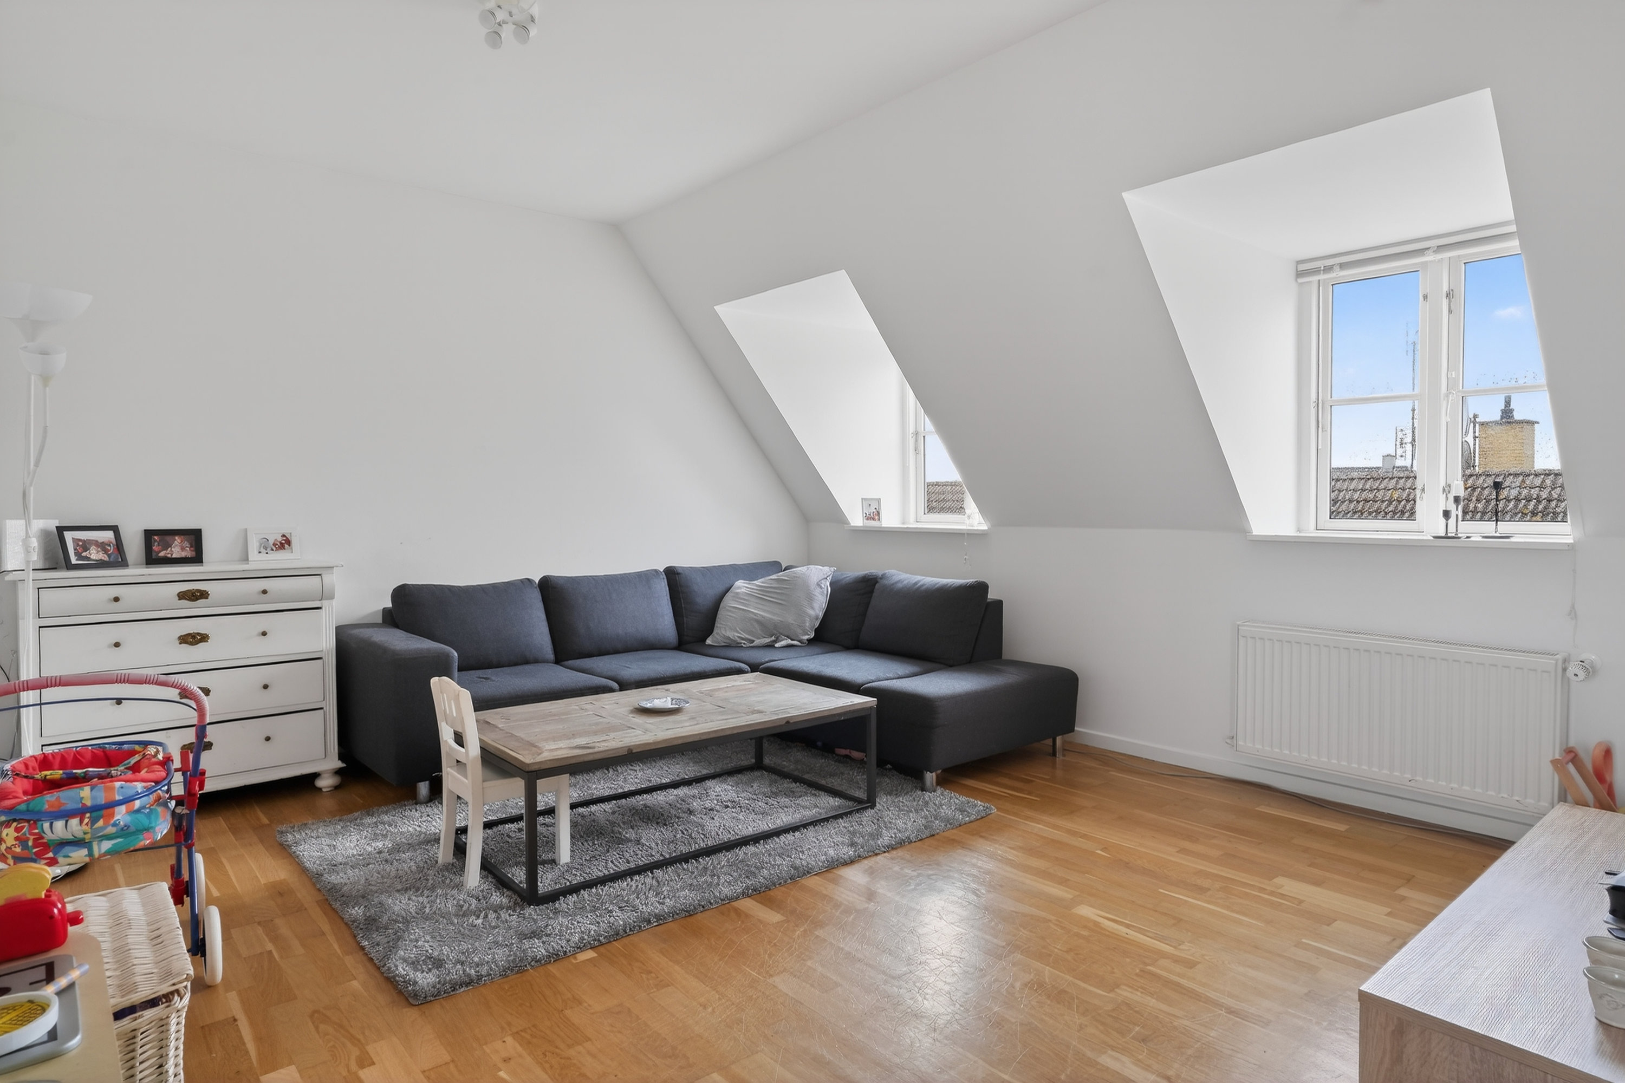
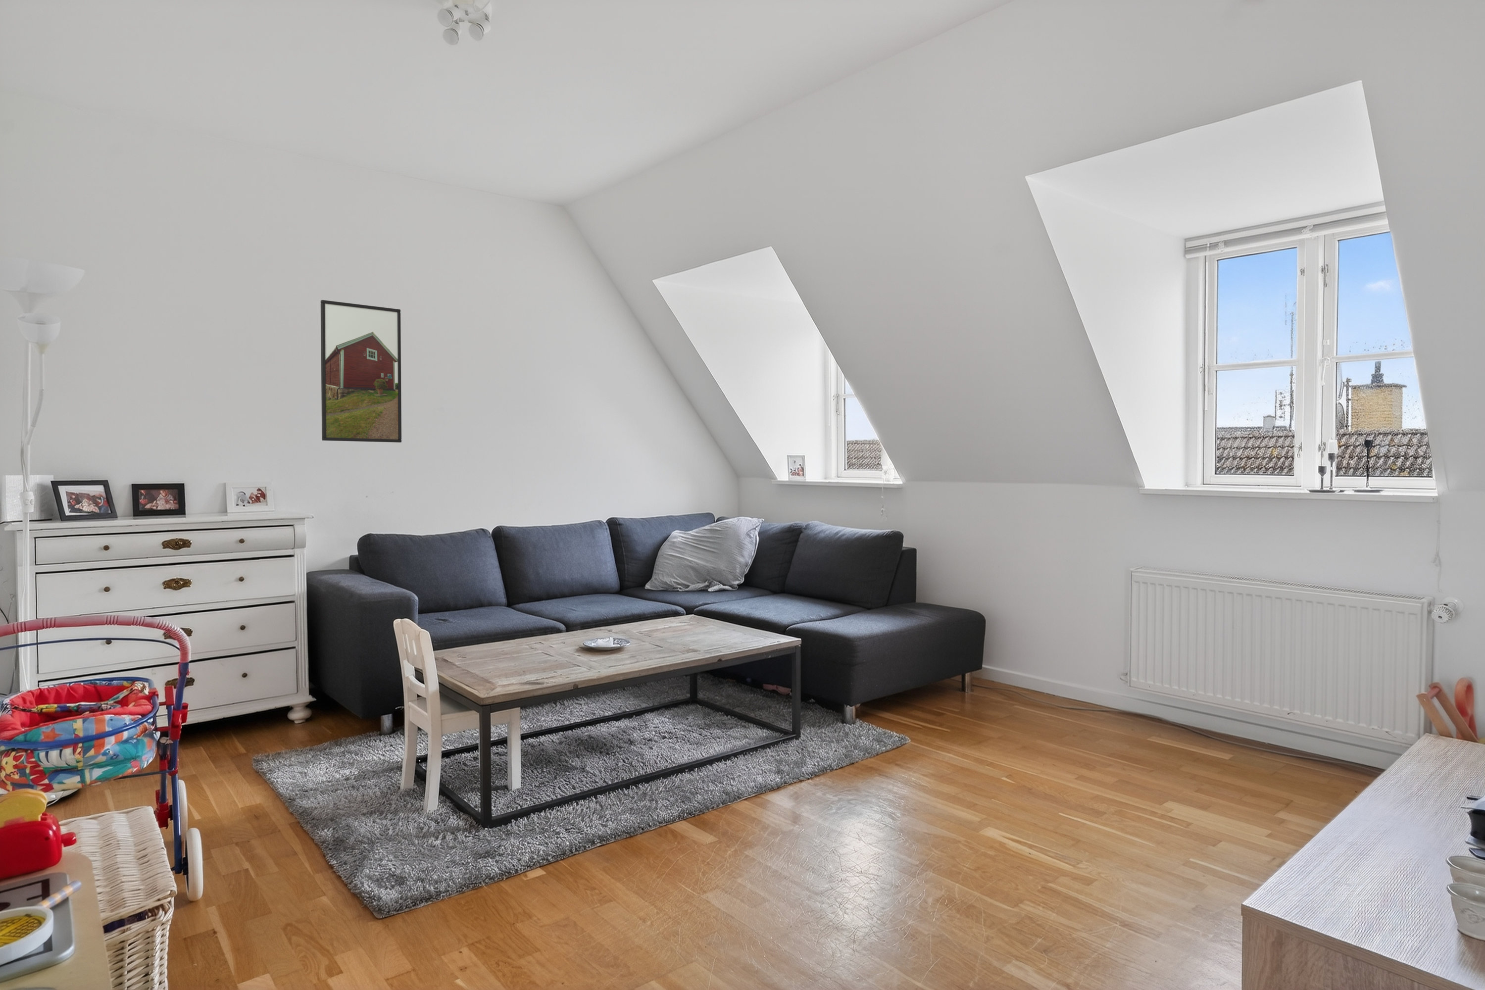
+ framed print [320,299,402,443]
